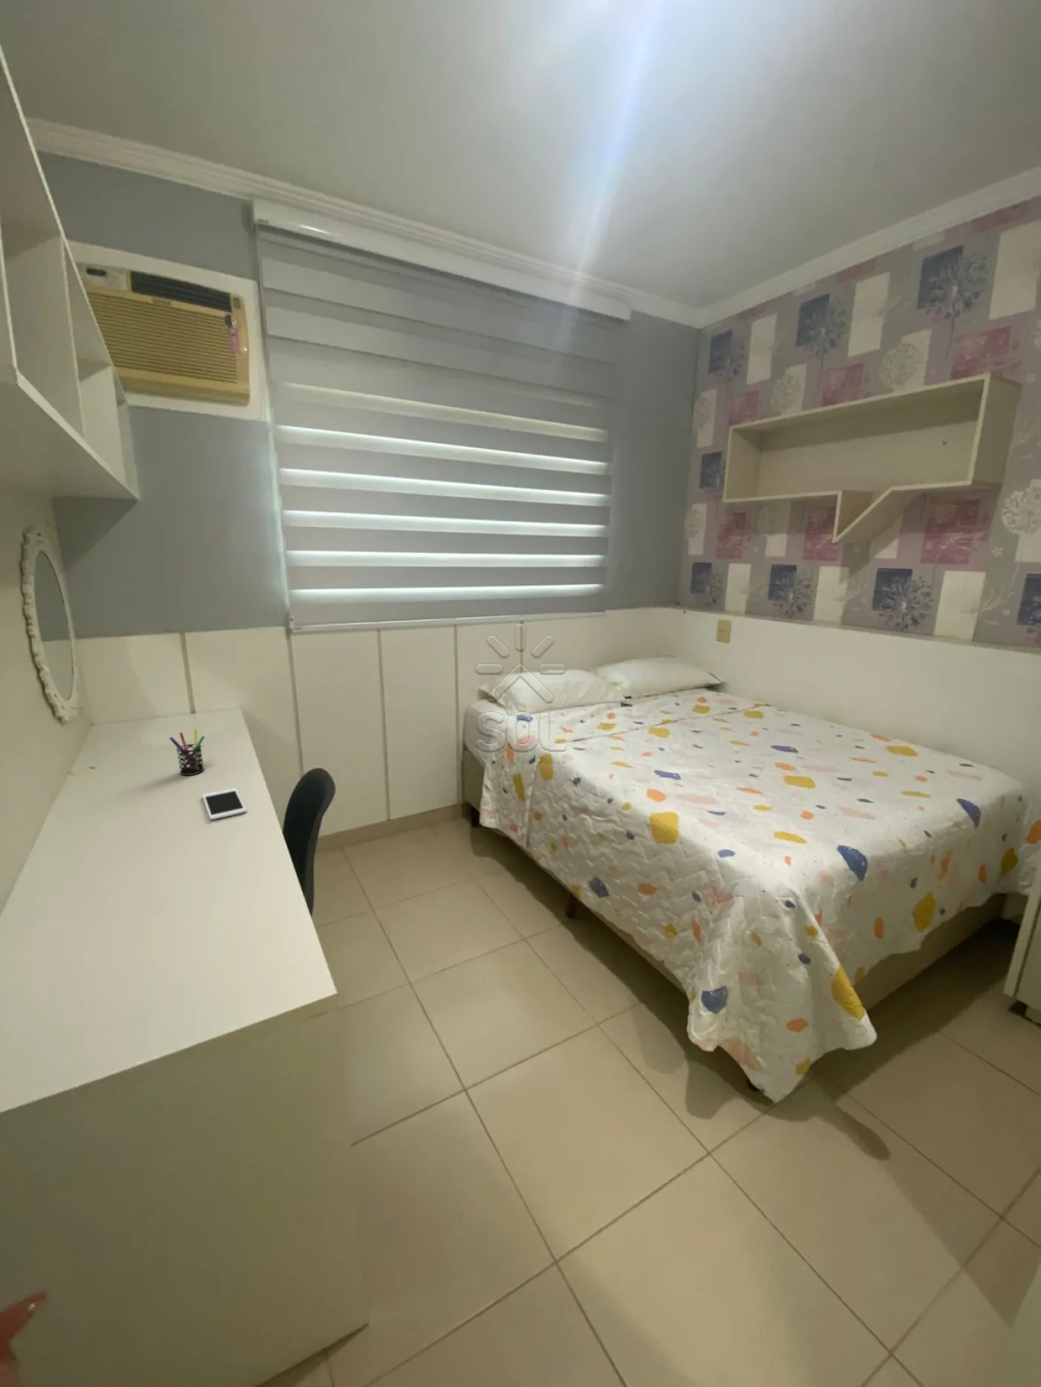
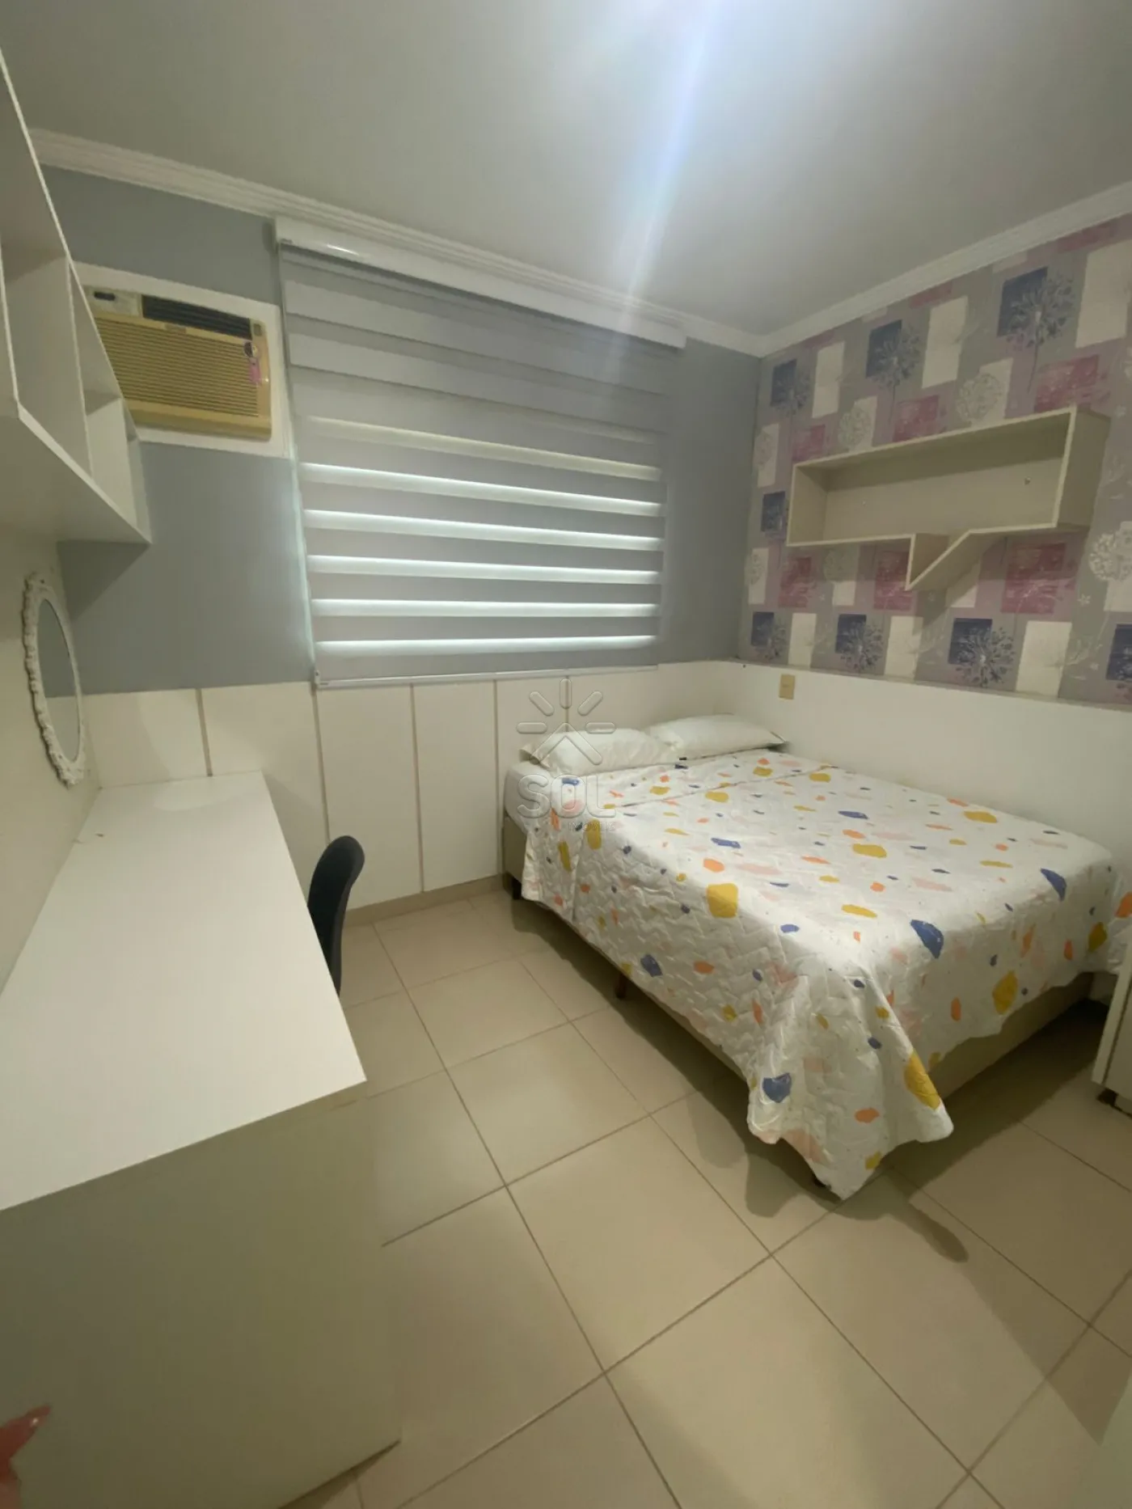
- pen holder [168,728,206,776]
- cell phone [201,787,247,821]
